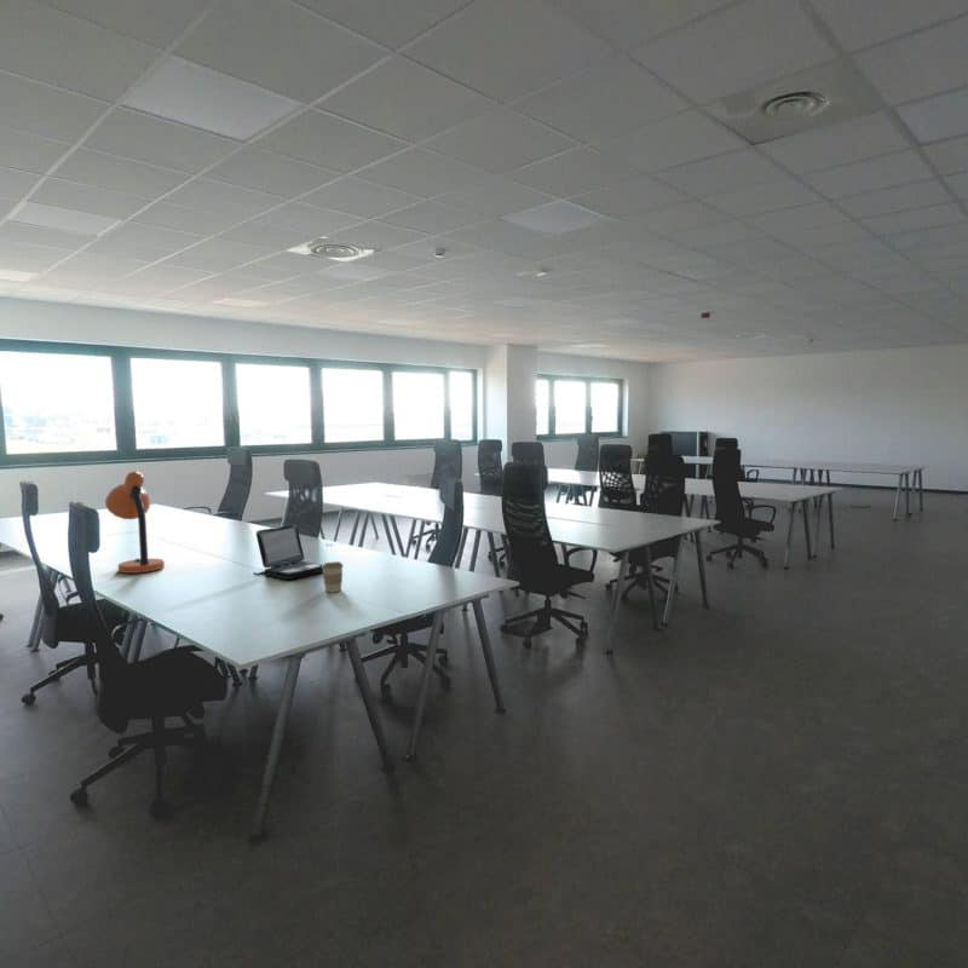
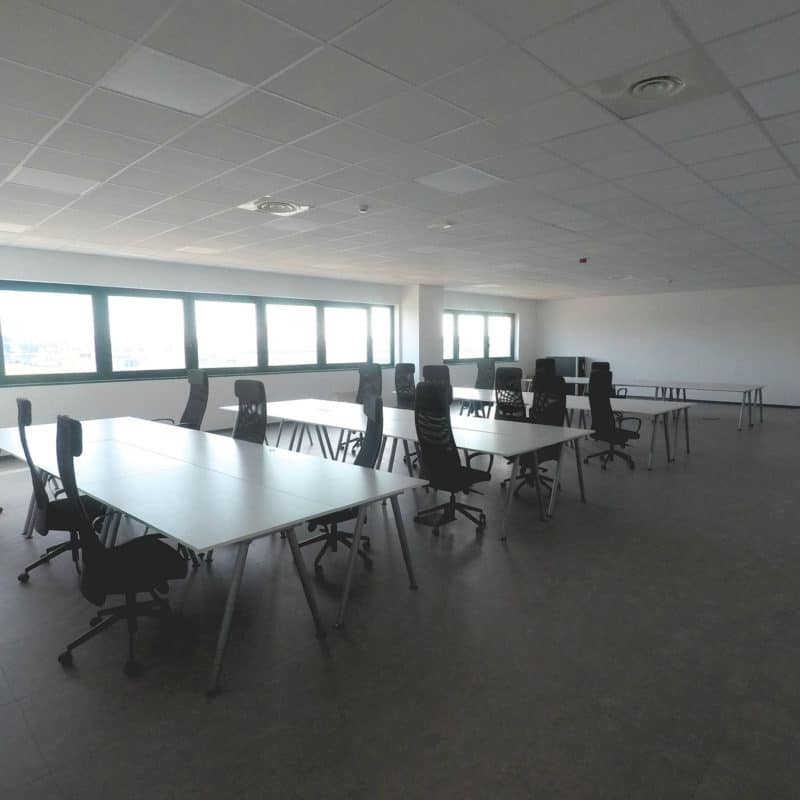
- coffee cup [322,560,345,593]
- laptop [252,524,323,581]
- desk lamp [104,471,166,575]
